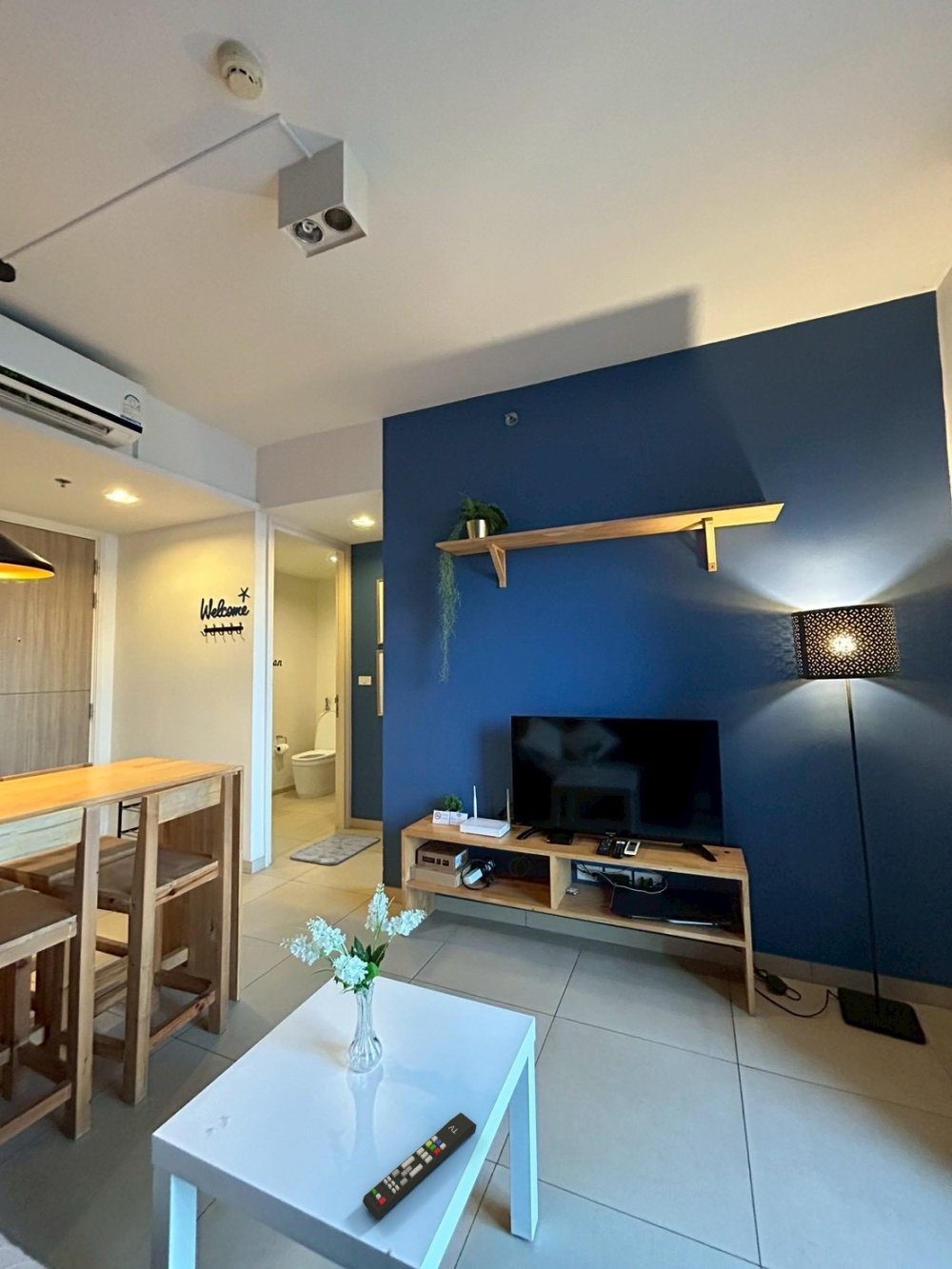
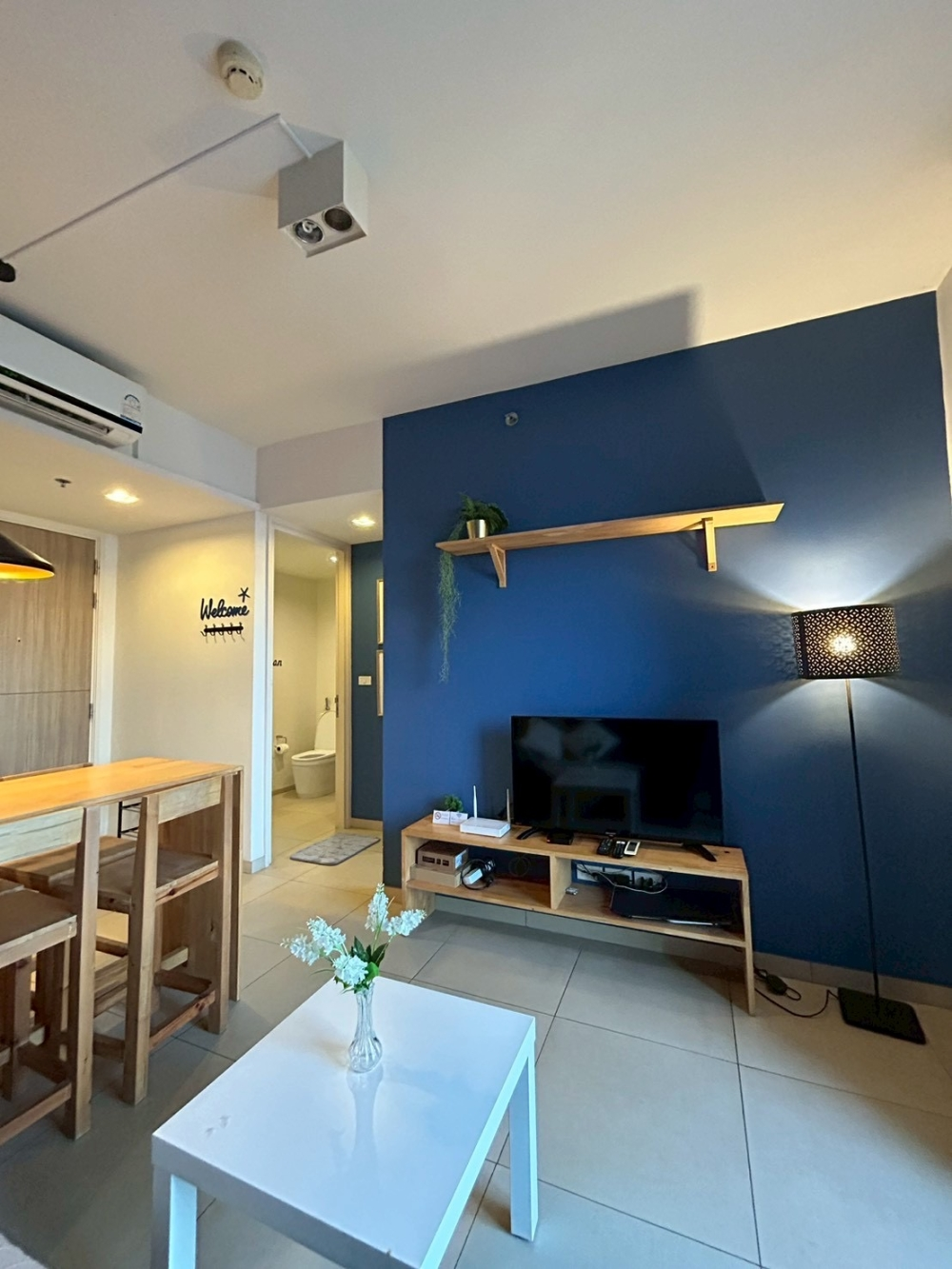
- remote control [362,1112,478,1221]
